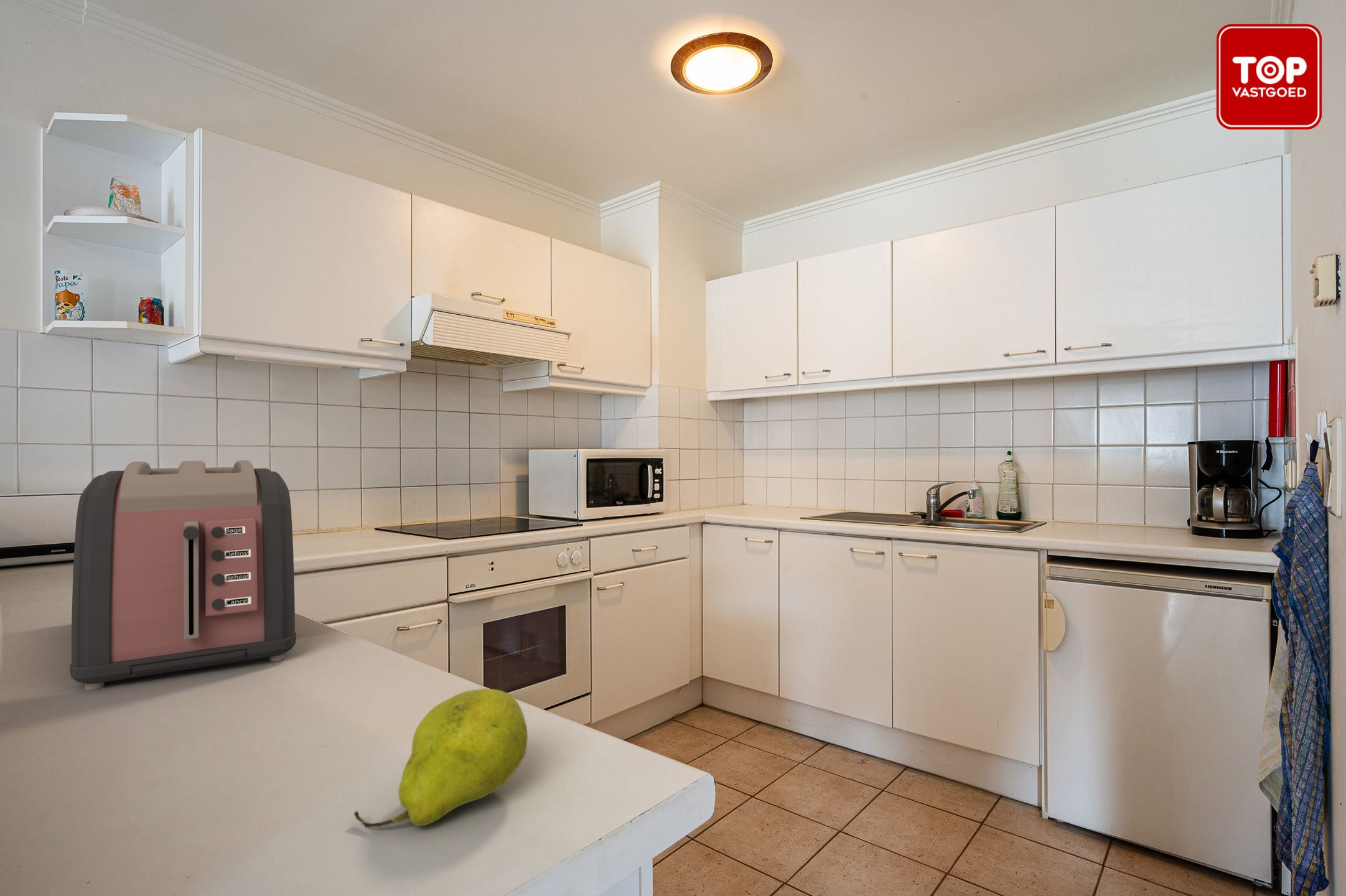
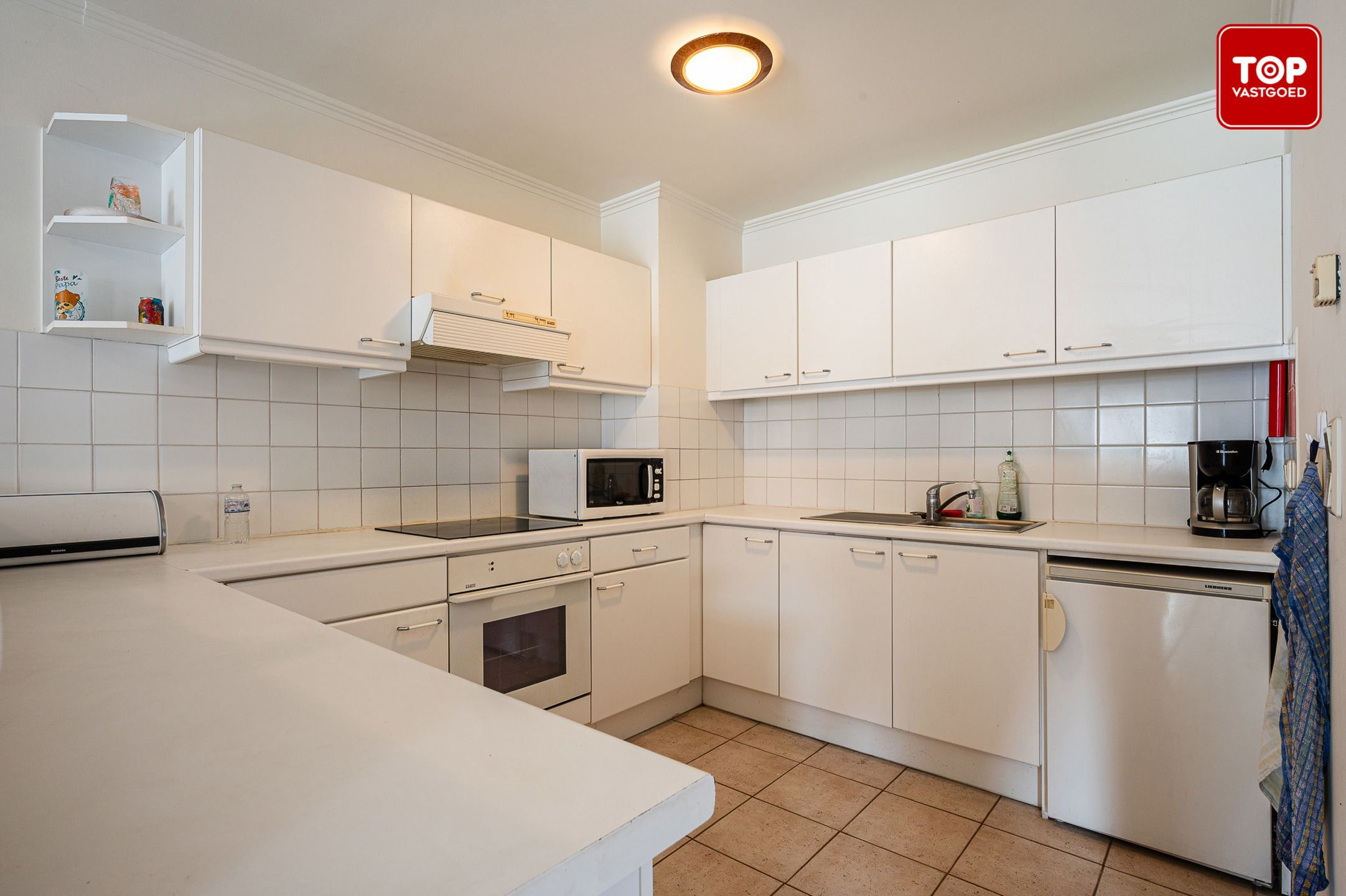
- toaster [69,460,297,691]
- fruit [353,688,528,828]
